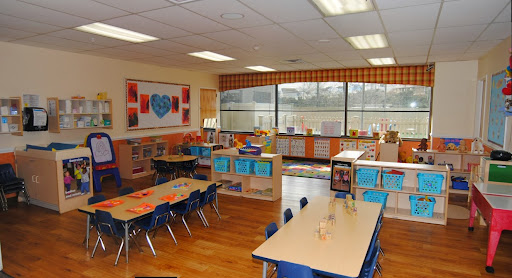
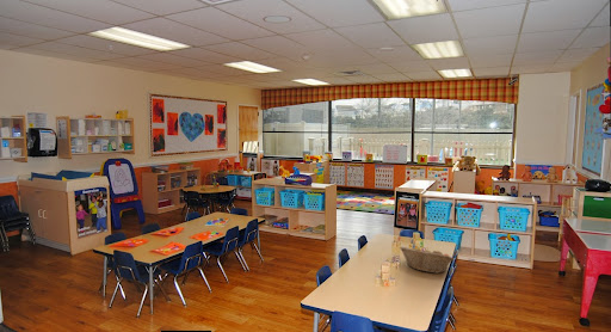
+ fruit basket [399,246,455,275]
